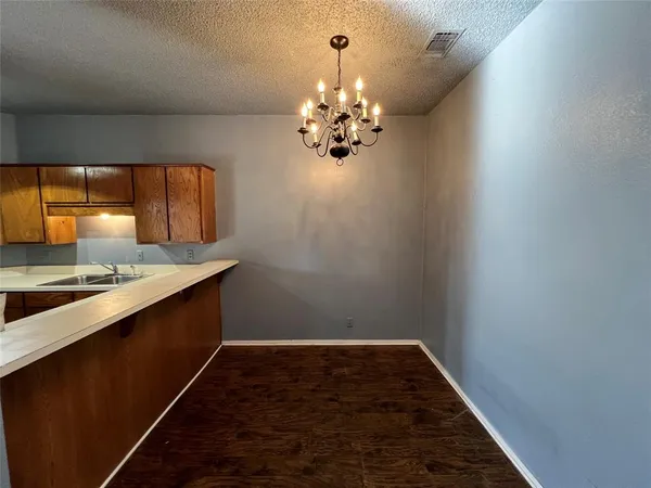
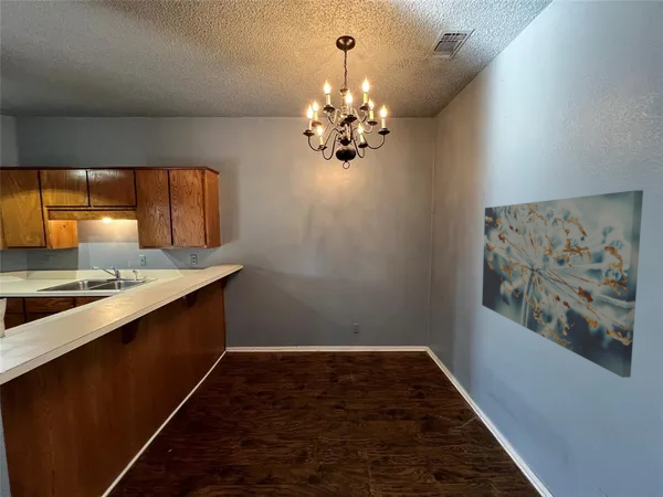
+ wall art [481,189,644,379]
